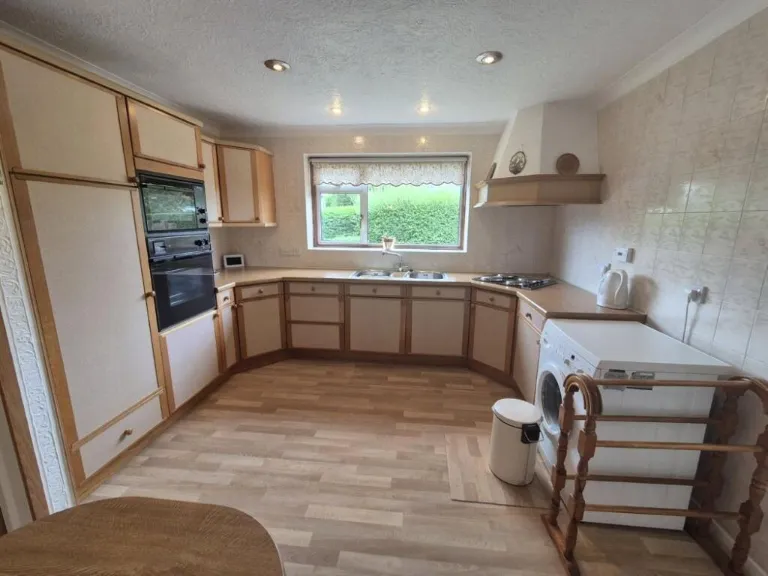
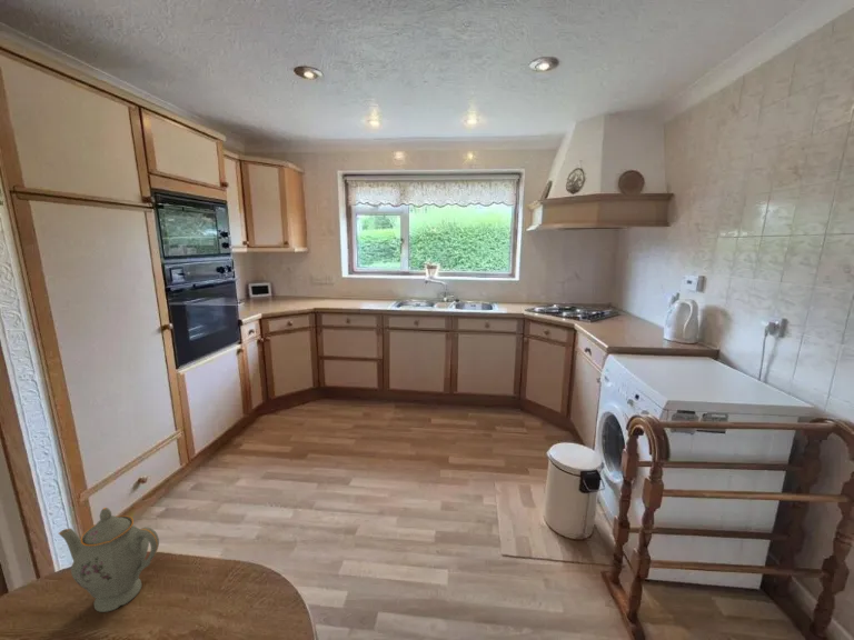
+ chinaware [58,507,160,613]
